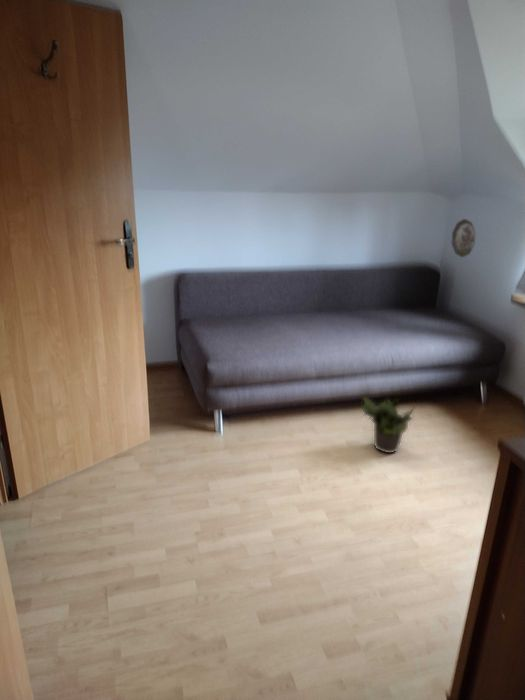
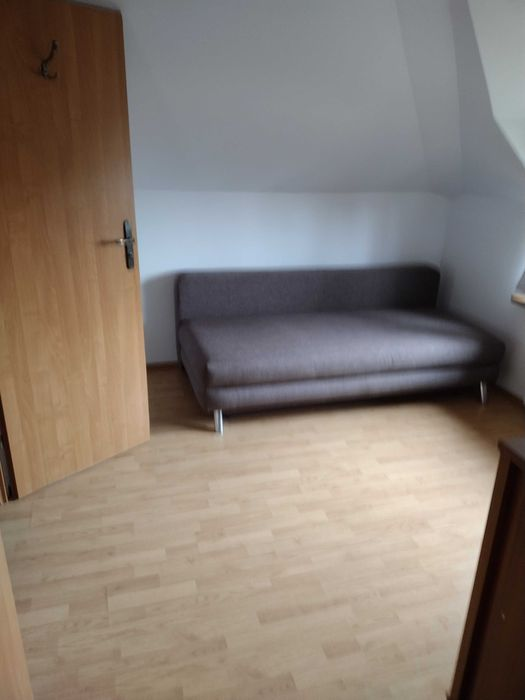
- potted plant [361,396,415,454]
- decorative plate [451,218,476,258]
